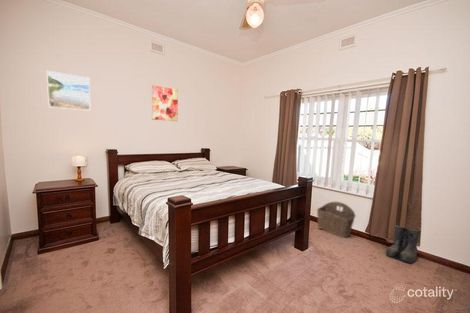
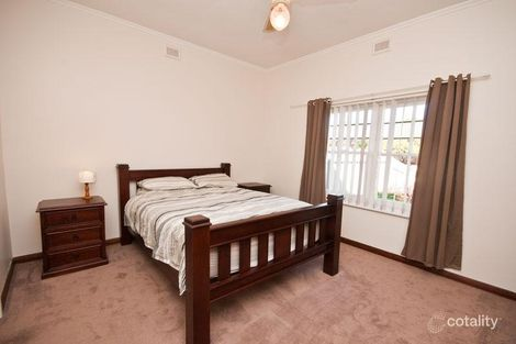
- wall art [151,84,179,122]
- wicker basket [316,201,356,239]
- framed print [46,70,91,112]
- boots [385,224,422,265]
